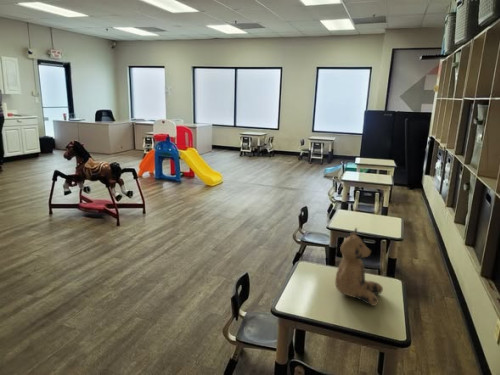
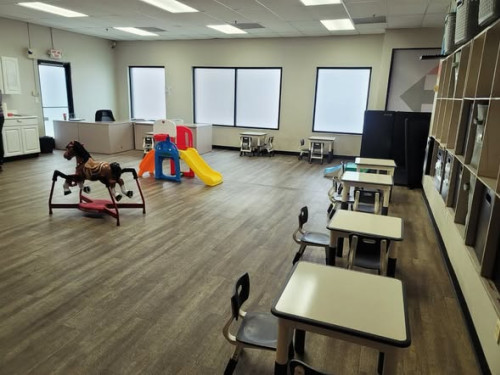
- teddy bear [334,227,384,307]
